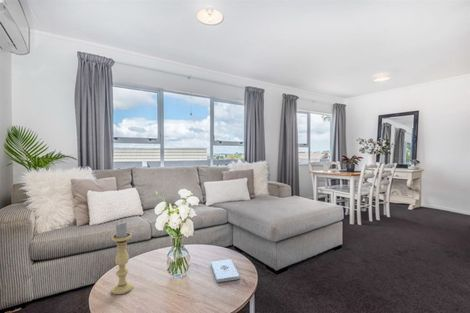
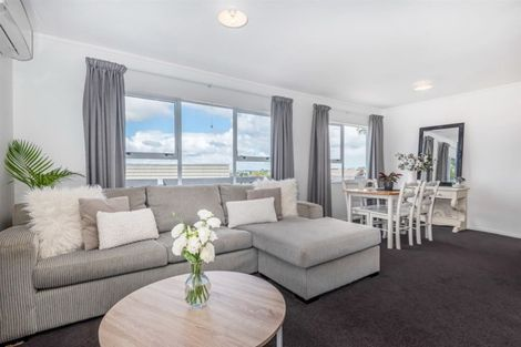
- candle holder [111,220,134,295]
- notepad [210,258,240,283]
